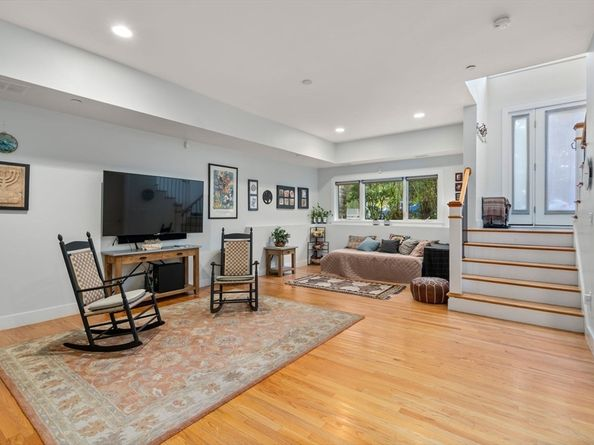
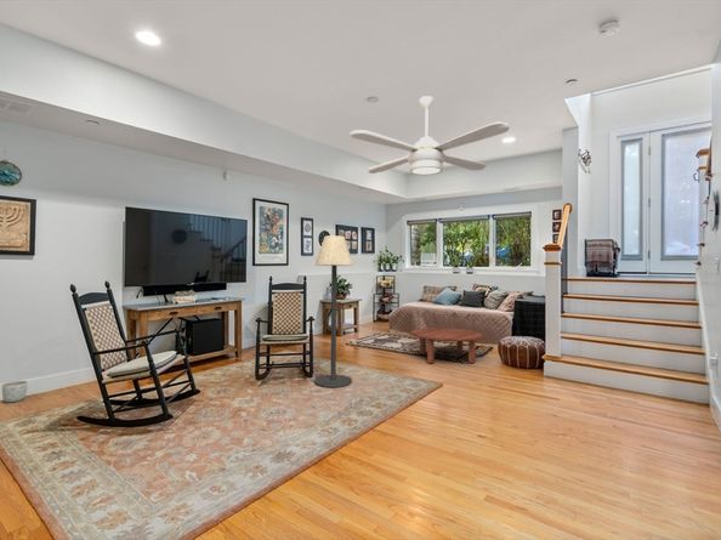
+ ceiling fan [348,95,511,176]
+ coffee table [410,326,484,364]
+ planter [0,380,29,403]
+ floor lamp [313,234,354,388]
